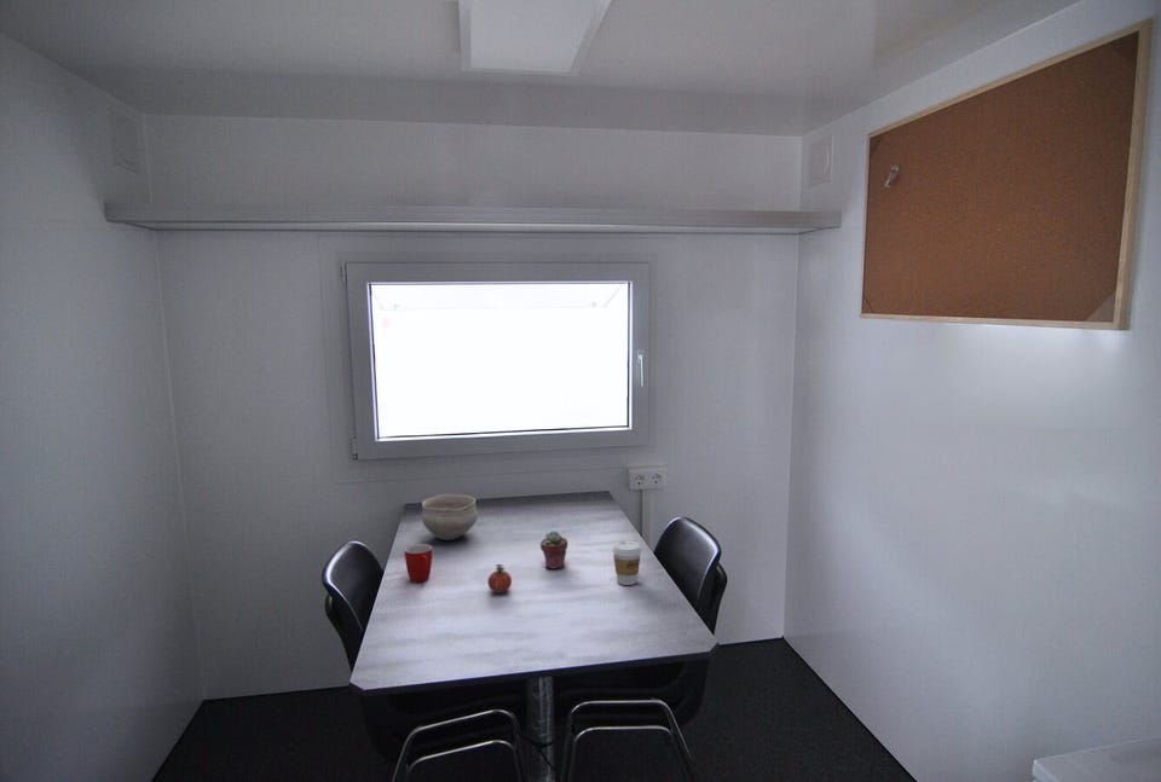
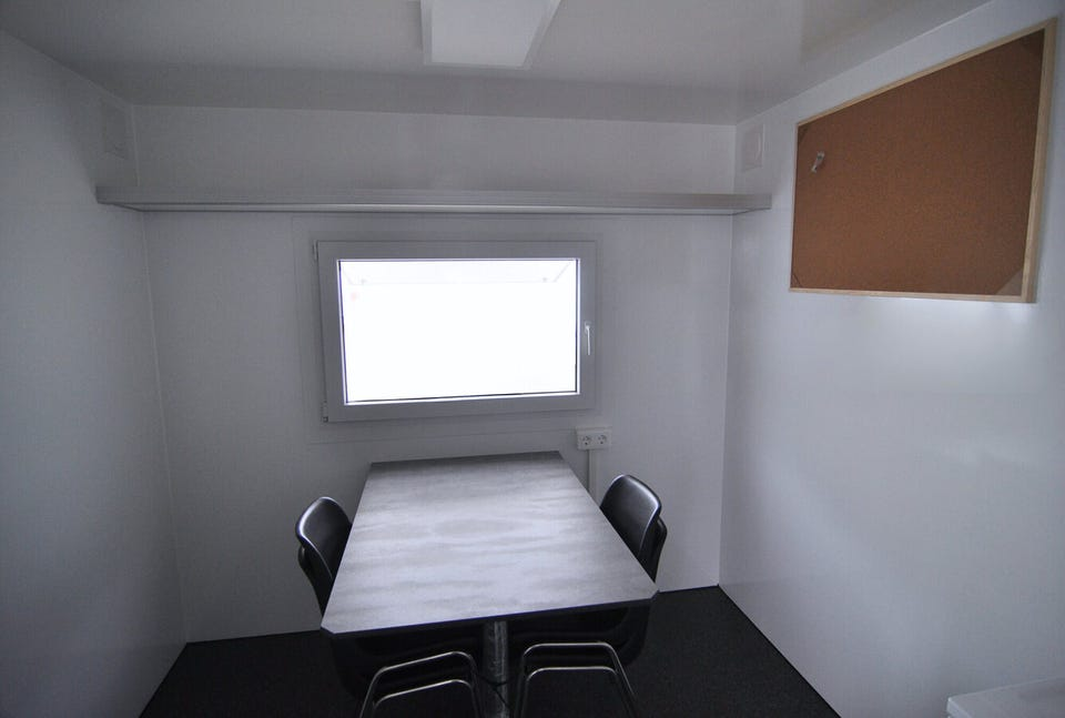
- potted succulent [539,529,570,570]
- apple [486,563,513,593]
- coffee cup [612,539,642,586]
- bowl [421,493,479,541]
- mug [404,543,433,584]
